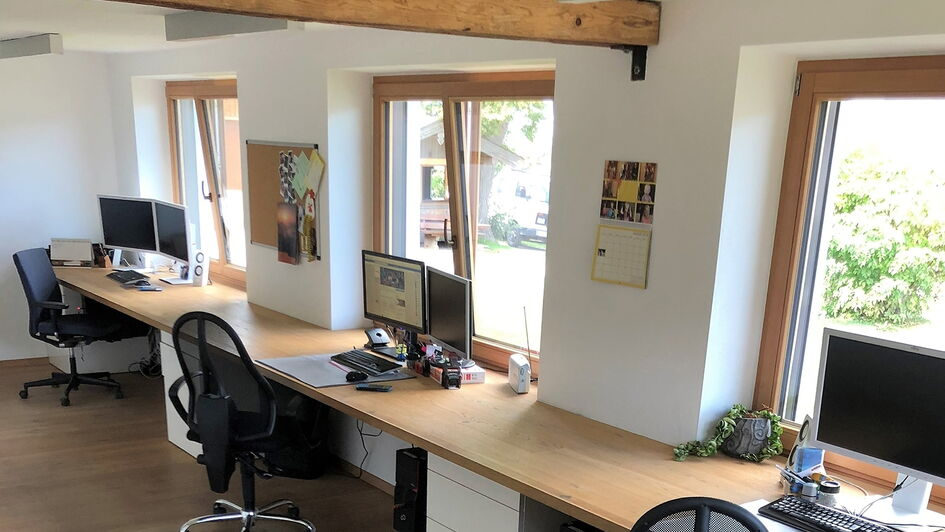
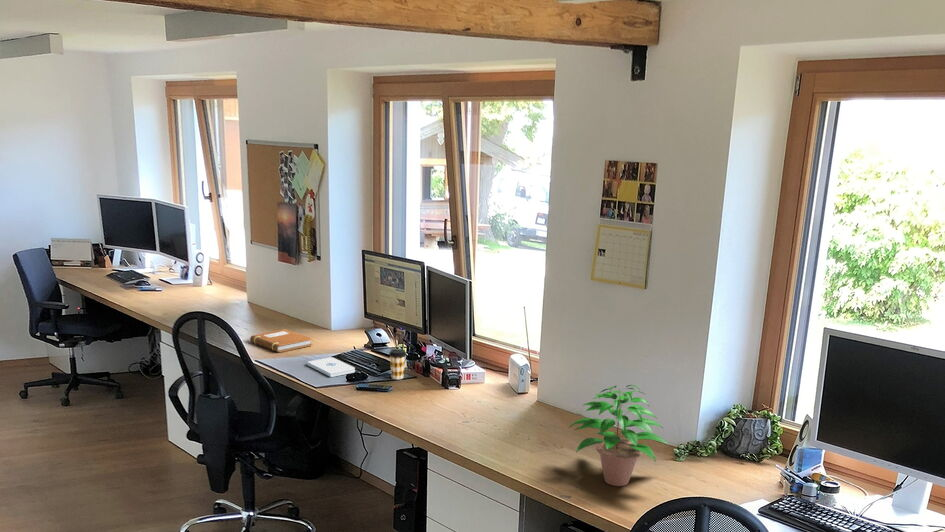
+ notepad [306,356,356,378]
+ notebook [249,328,313,353]
+ coffee cup [388,348,408,380]
+ potted plant [568,384,670,487]
